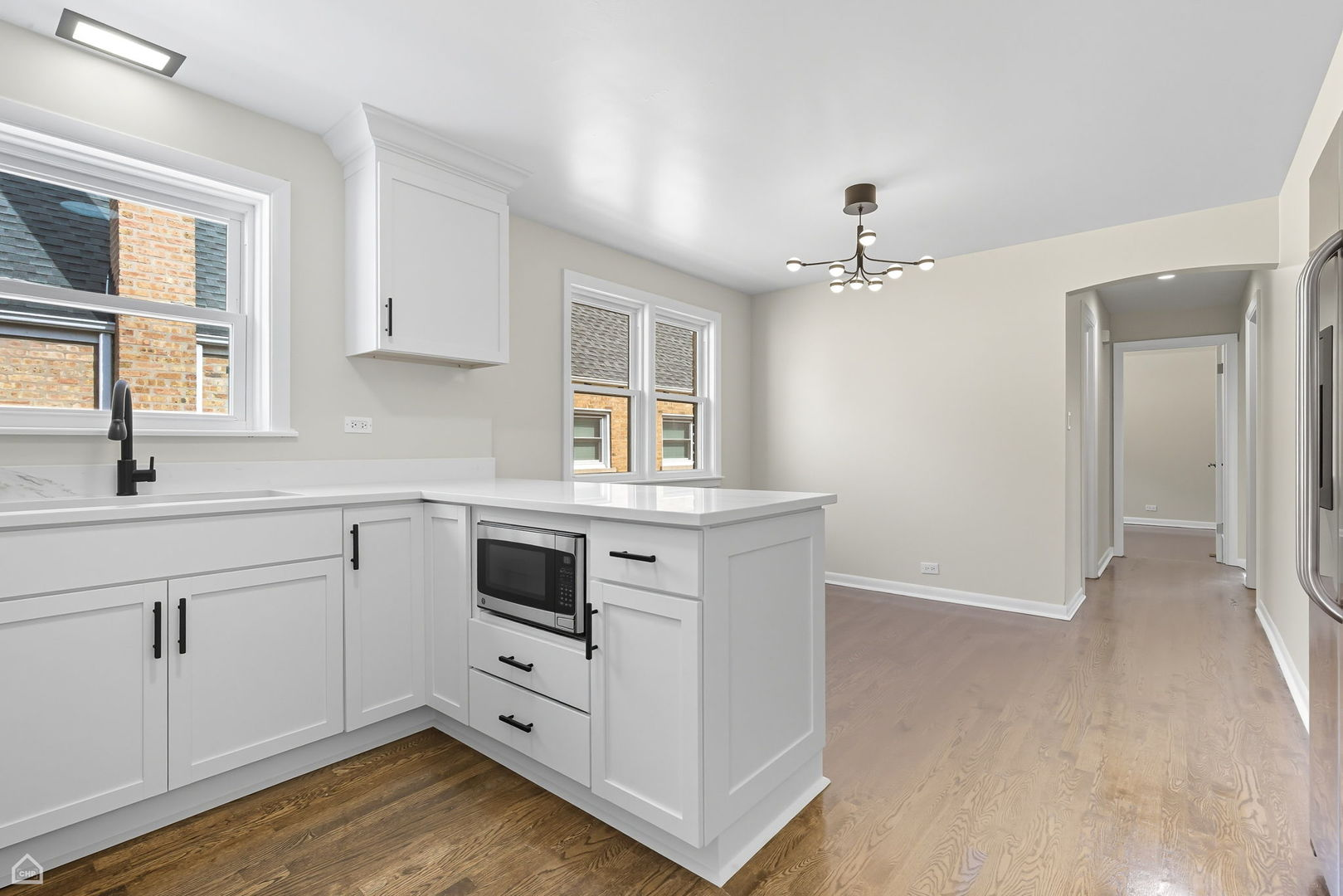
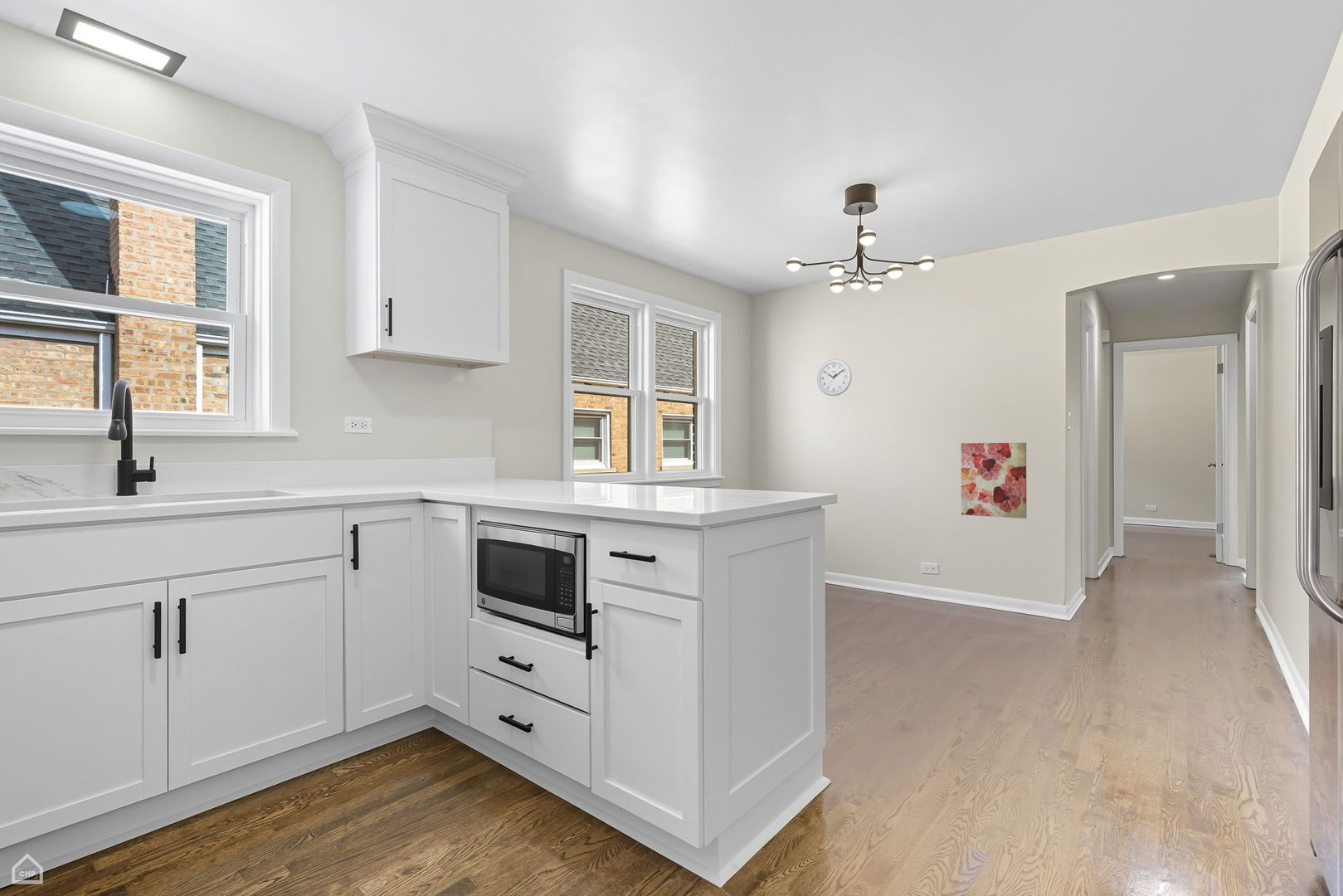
+ wall art [961,442,1028,519]
+ wall clock [816,358,853,397]
